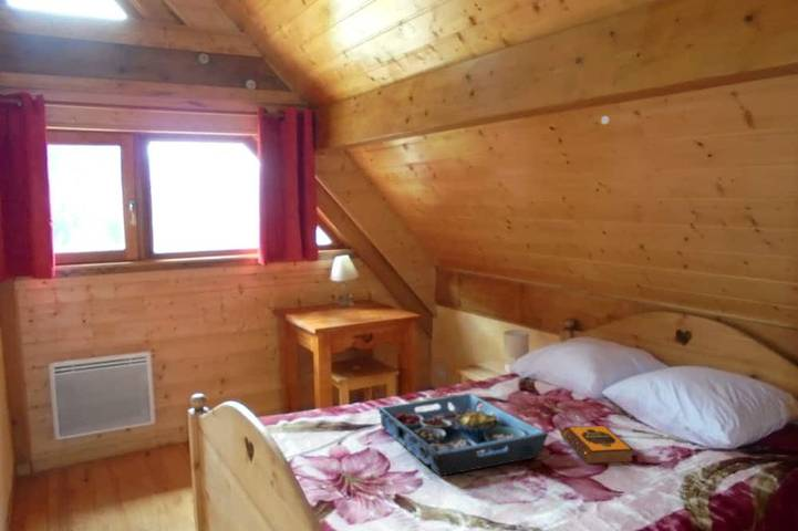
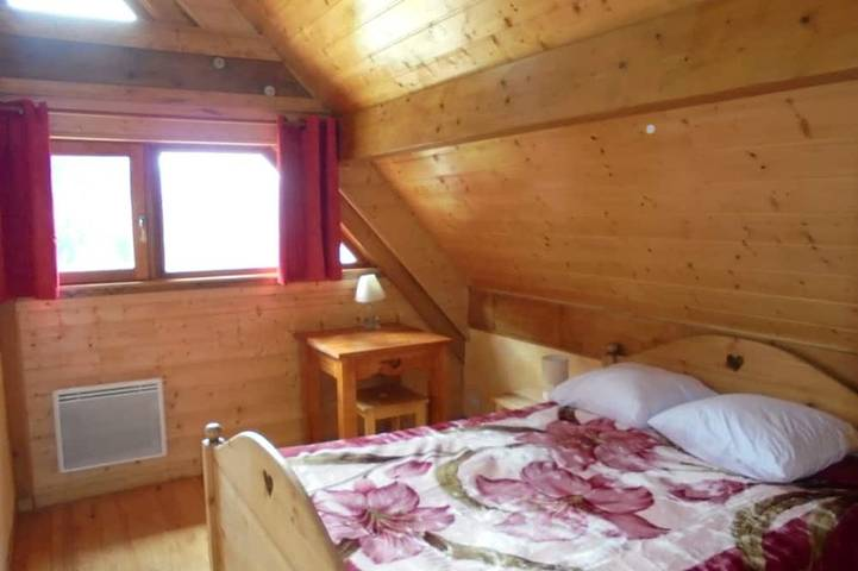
- hardback book [560,425,634,465]
- serving tray [377,393,549,477]
